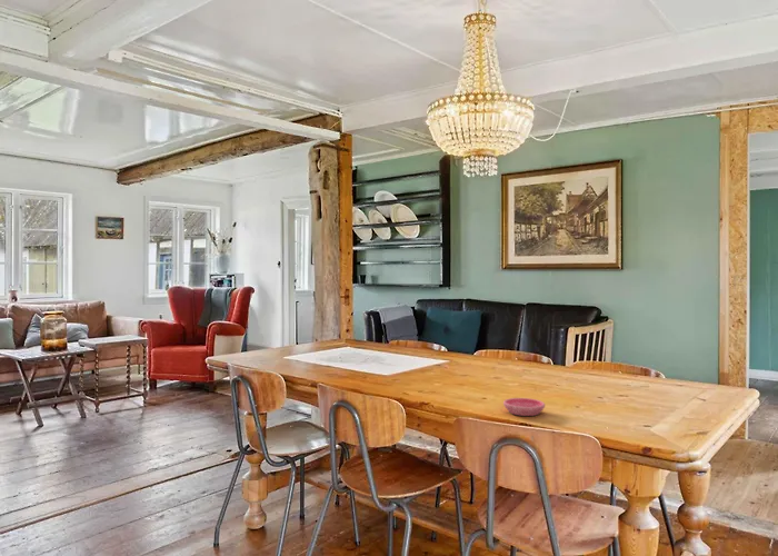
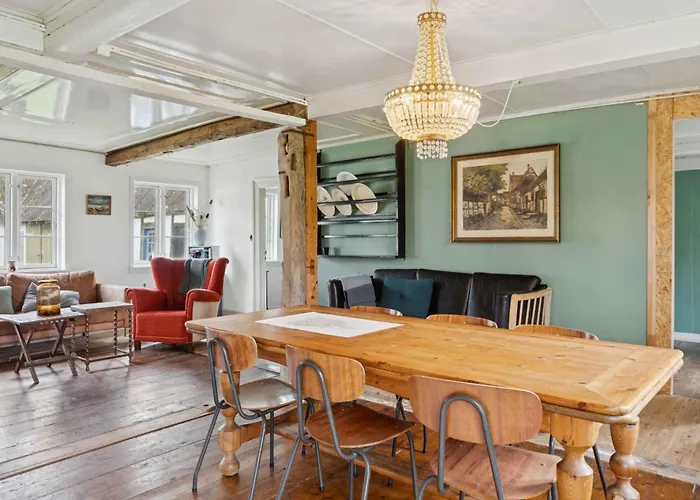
- saucer [502,397,546,417]
